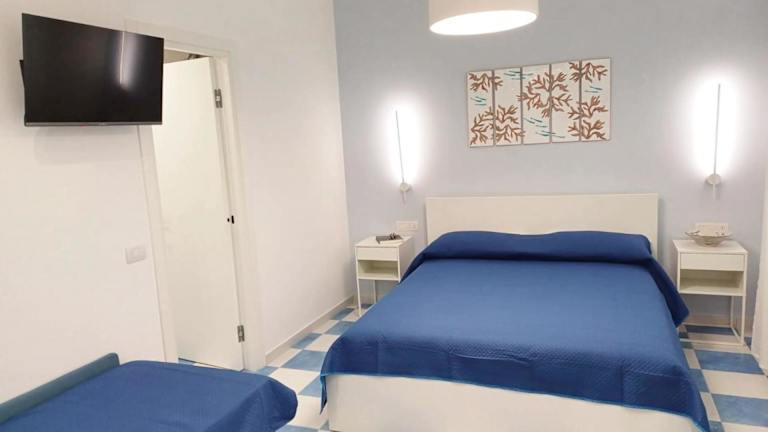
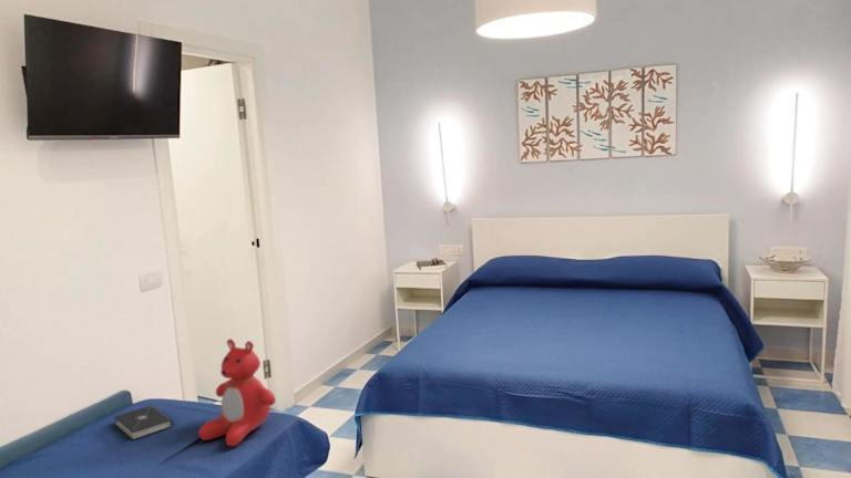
+ book [113,404,174,440]
+ stuffed toy [197,337,277,448]
